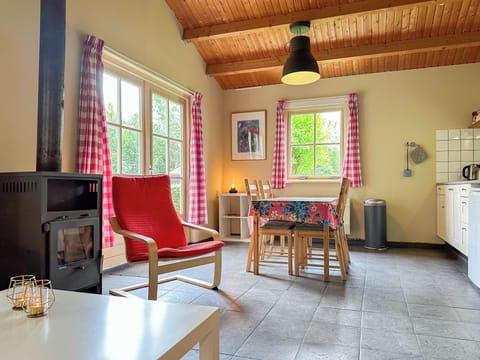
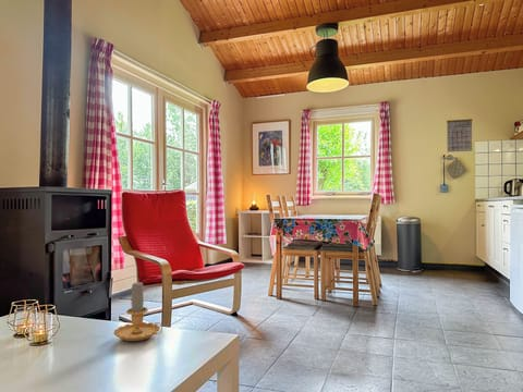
+ candle [112,281,163,342]
+ calendar [446,113,473,154]
